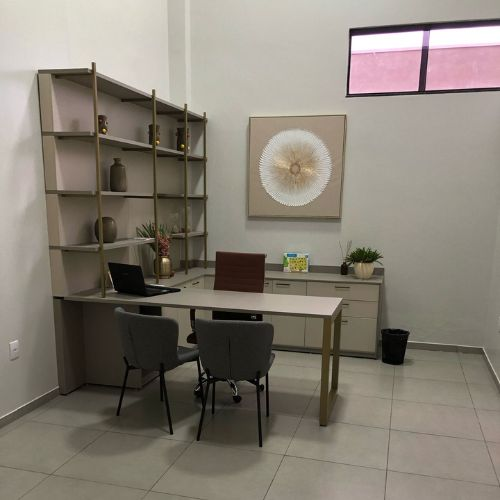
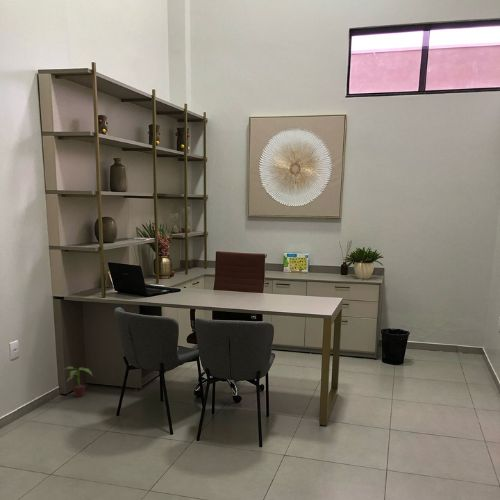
+ potted plant [65,365,93,398]
